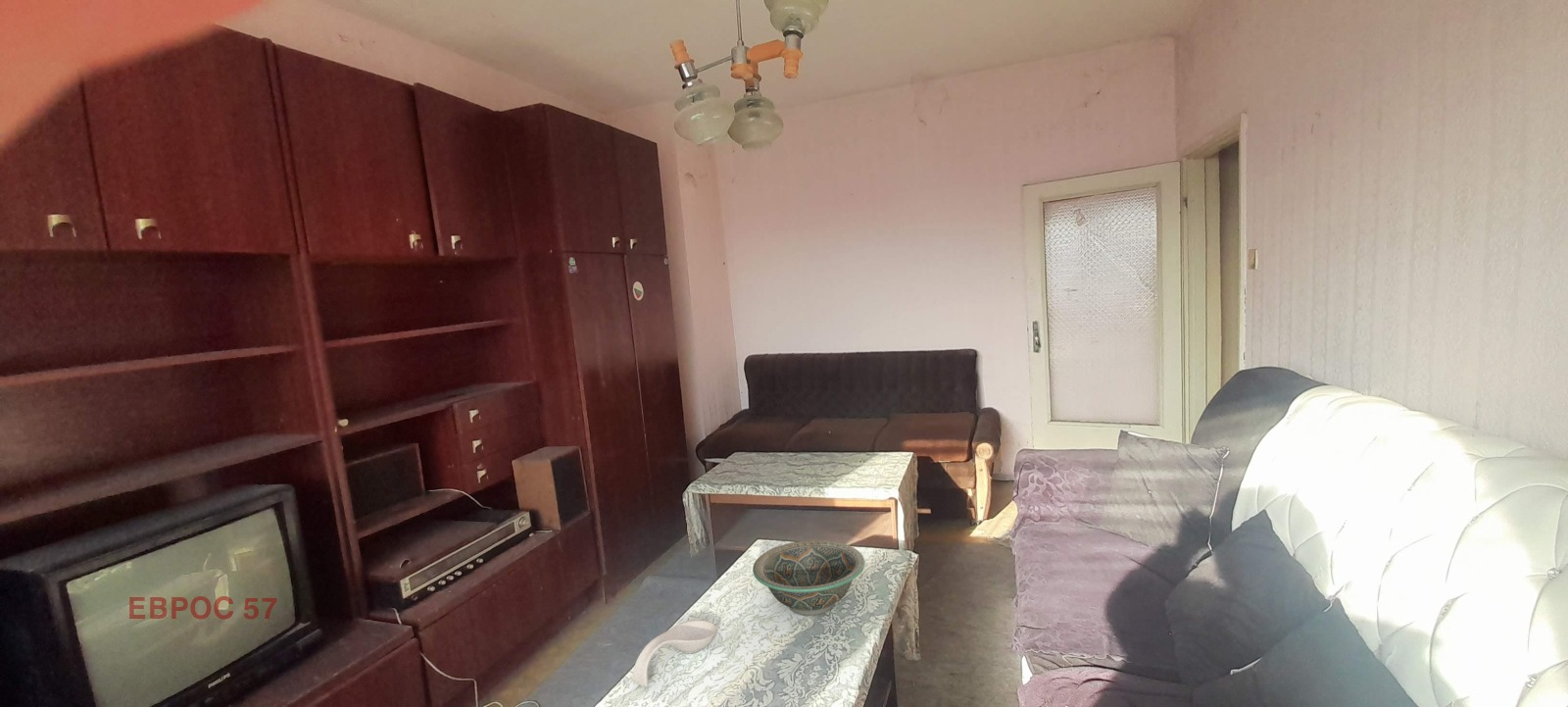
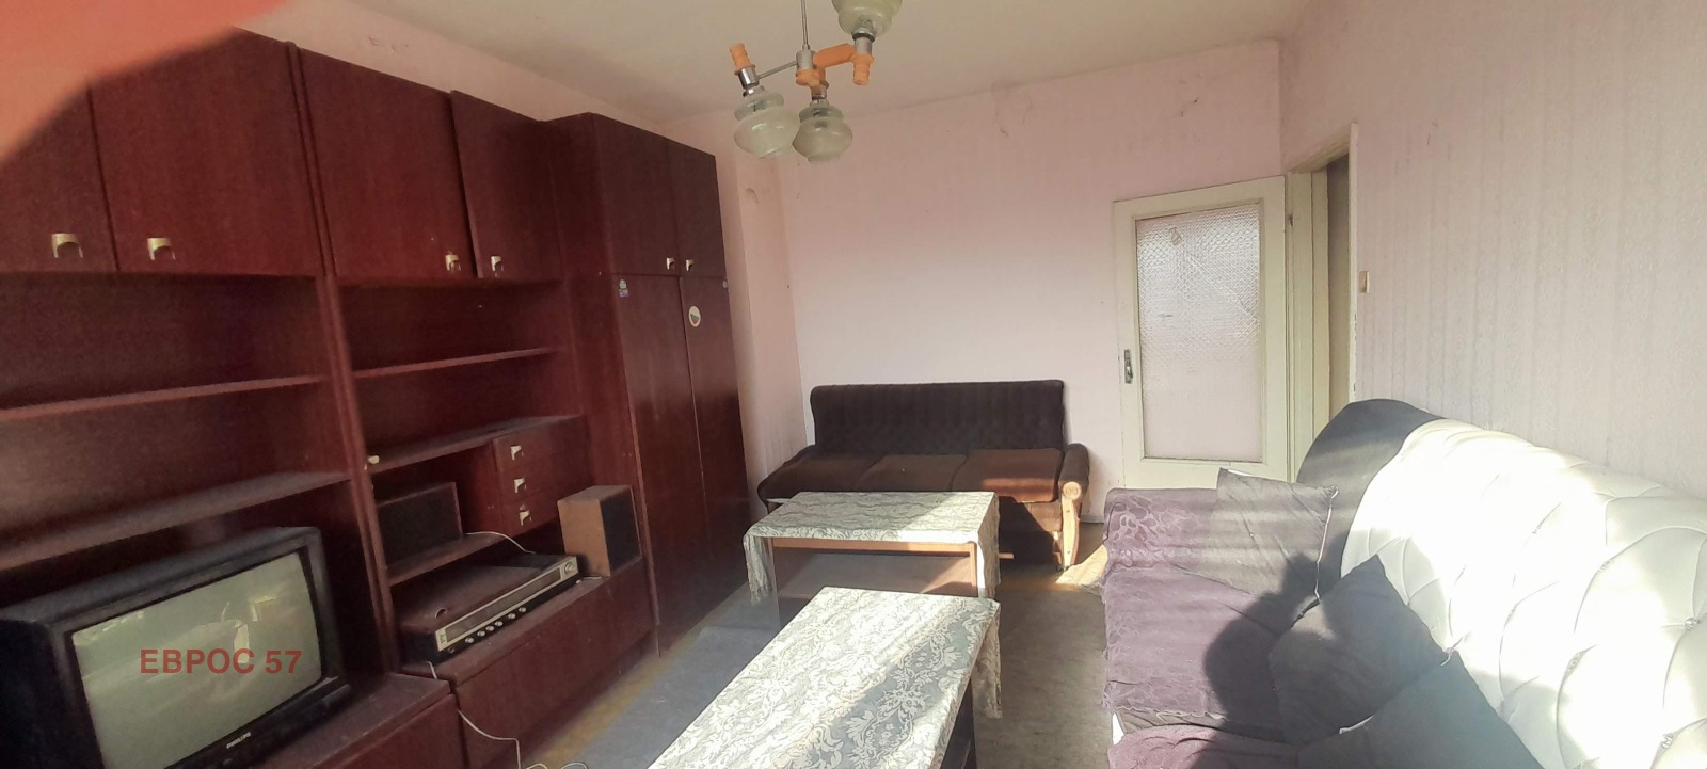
- spoon rest [632,620,718,687]
- decorative bowl [752,539,865,617]
